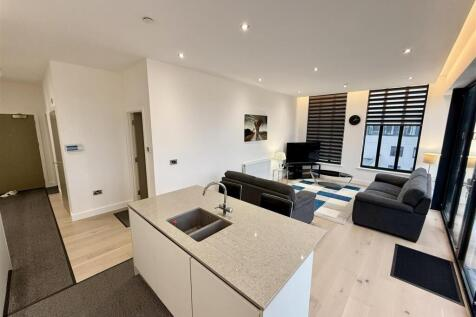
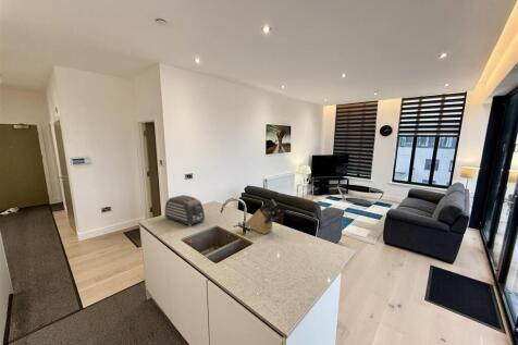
+ toaster [164,194,206,227]
+ knife block [245,198,281,235]
